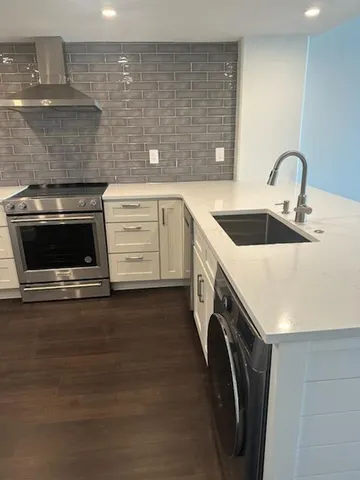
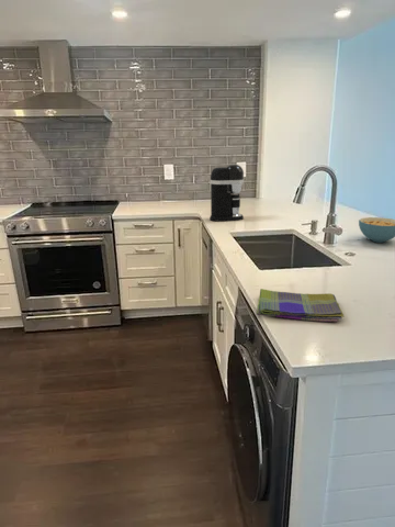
+ coffee maker [208,164,245,223]
+ cereal bowl [358,216,395,244]
+ dish towel [256,288,345,323]
